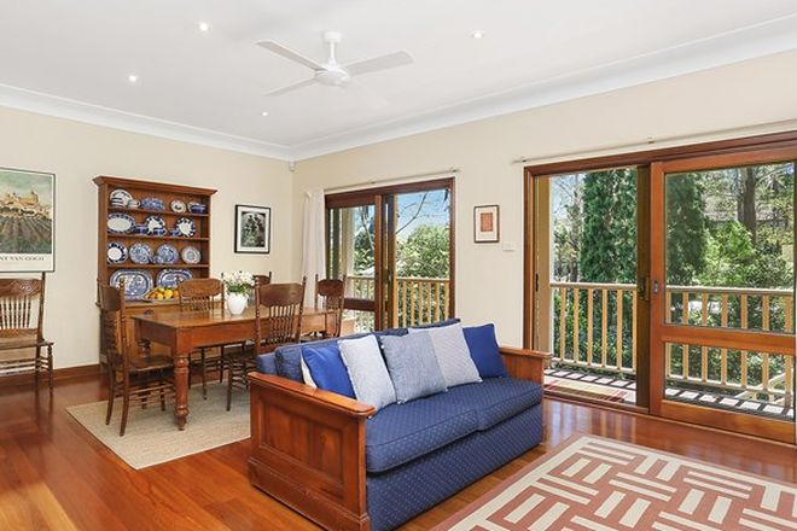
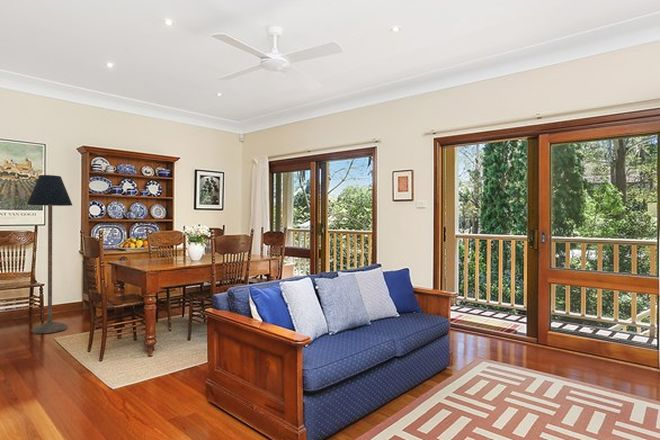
+ floor lamp [26,174,73,335]
